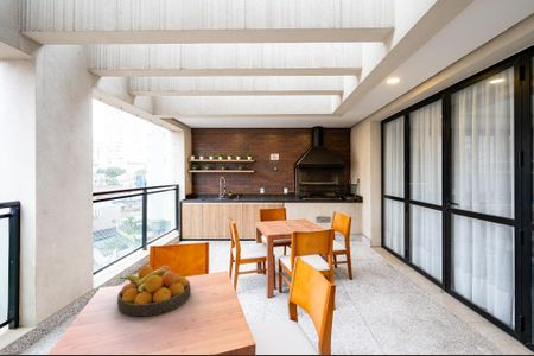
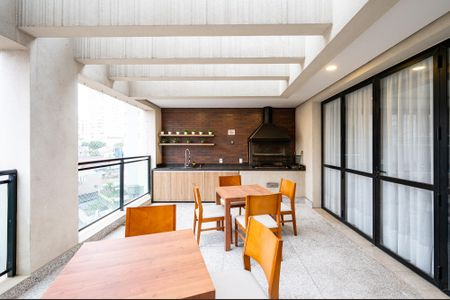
- fruit bowl [116,265,192,317]
